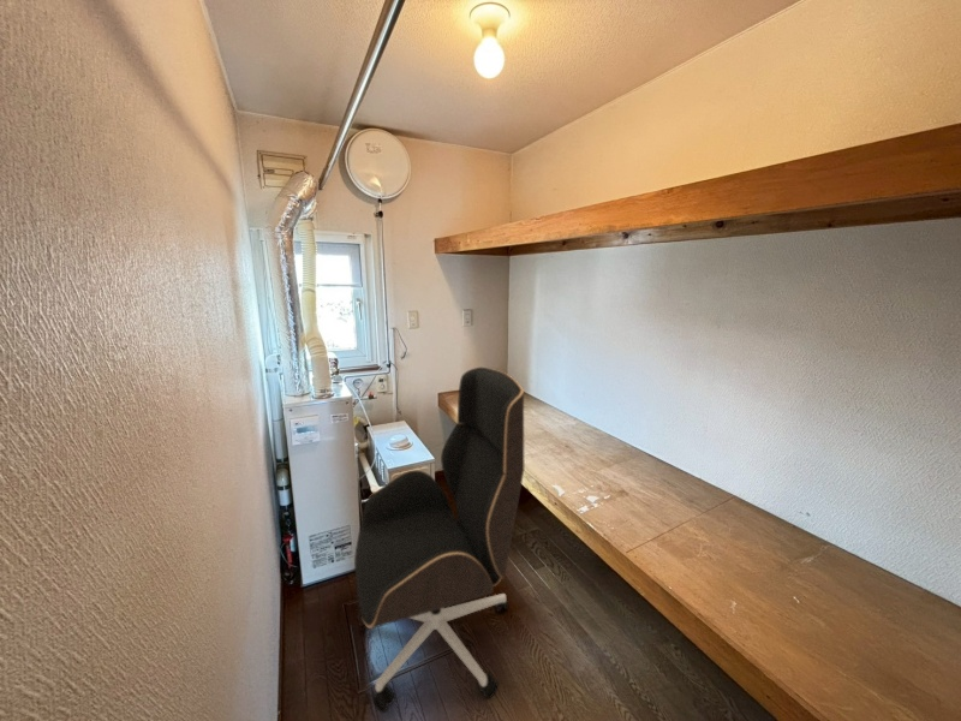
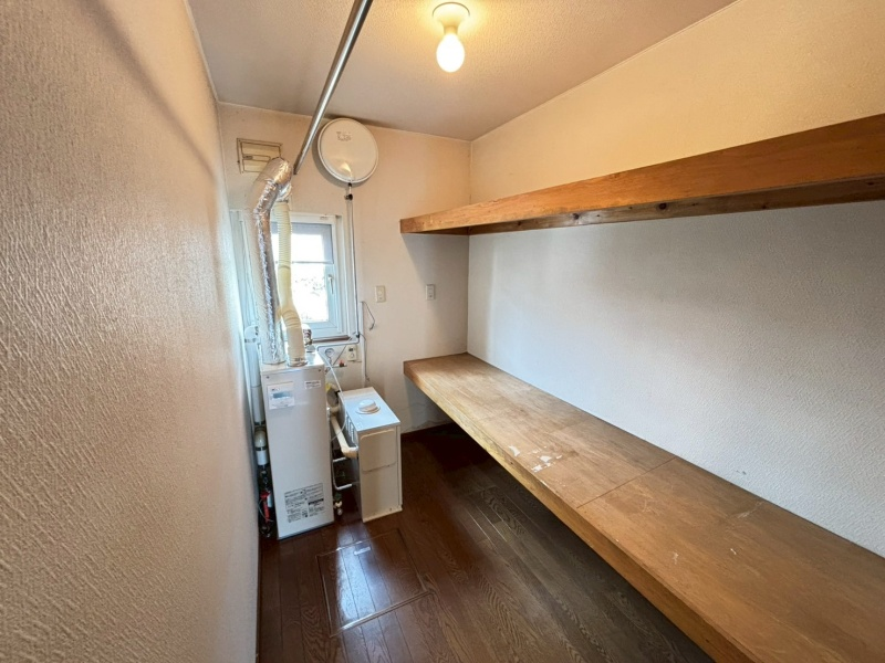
- office chair [353,367,525,714]
